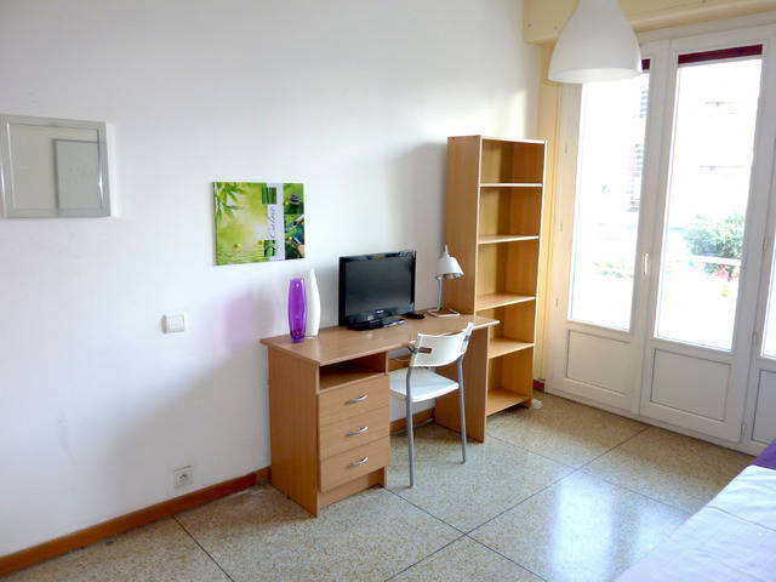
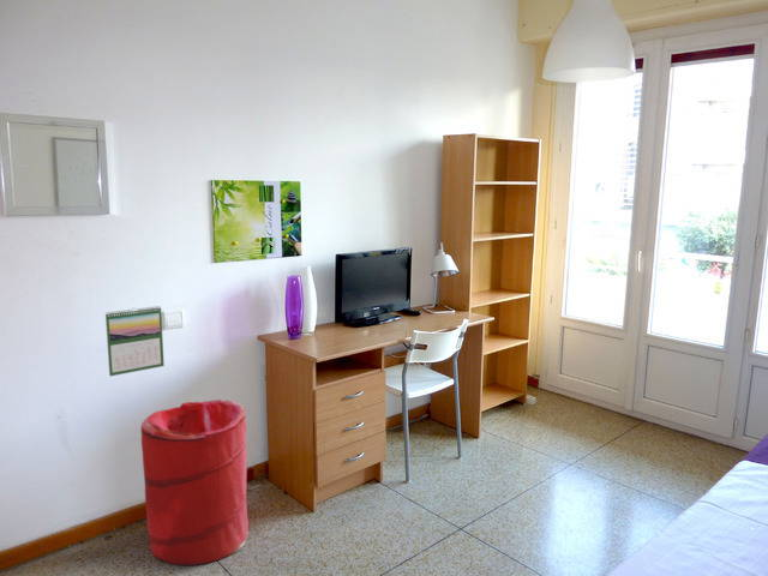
+ laundry hamper [139,398,250,566]
+ calendar [104,305,166,377]
